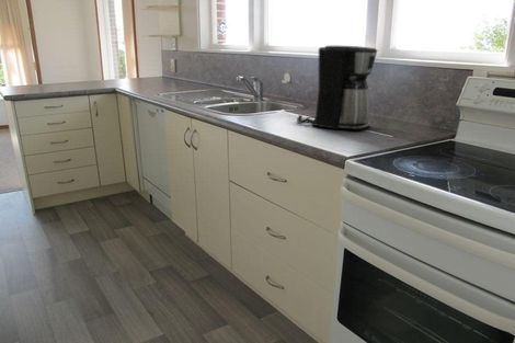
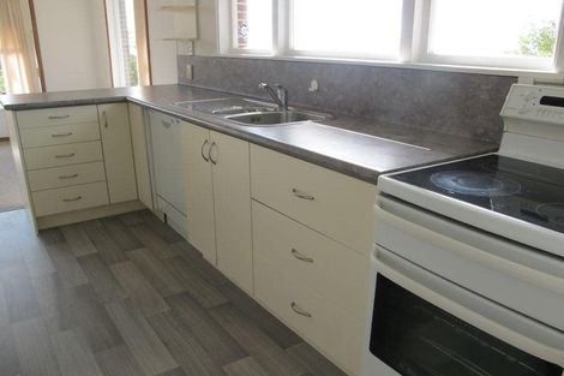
- coffee maker [296,45,379,132]
